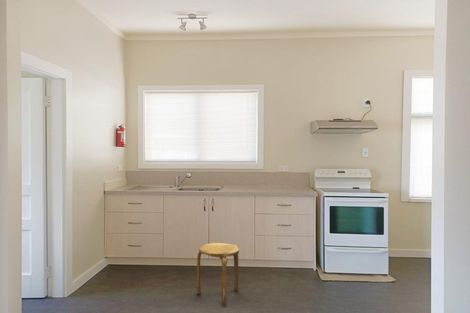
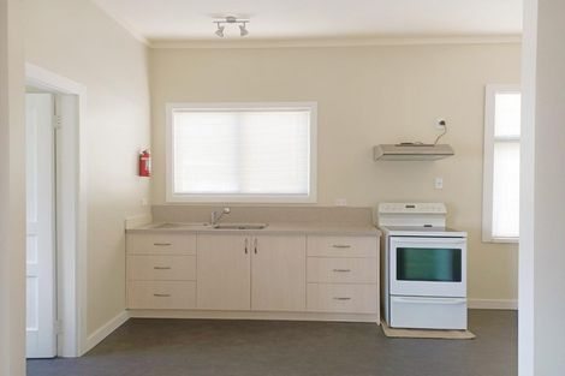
- stool [196,242,240,308]
